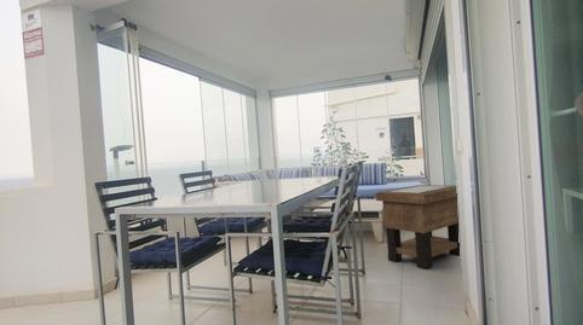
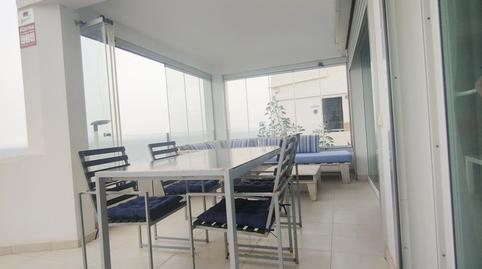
- side table [375,184,461,271]
